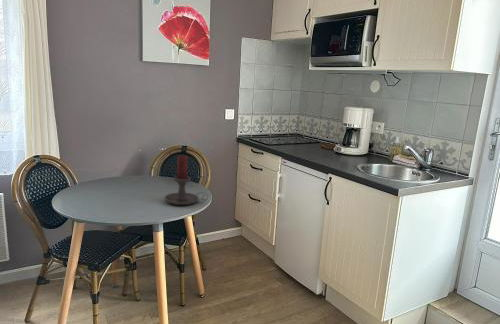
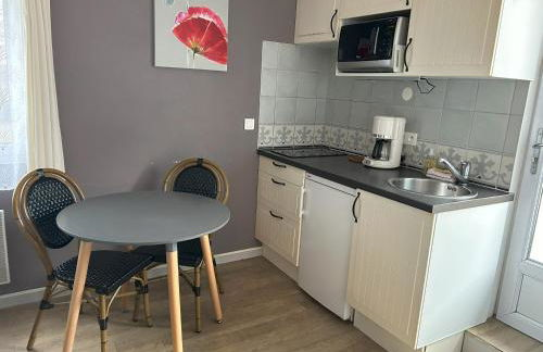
- candle holder [163,154,209,206]
